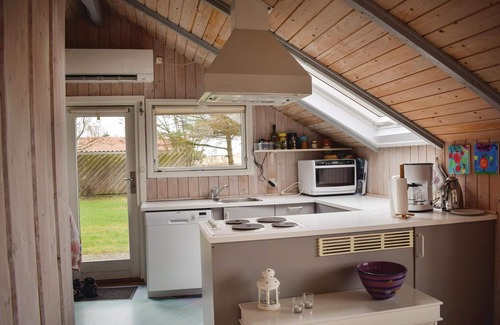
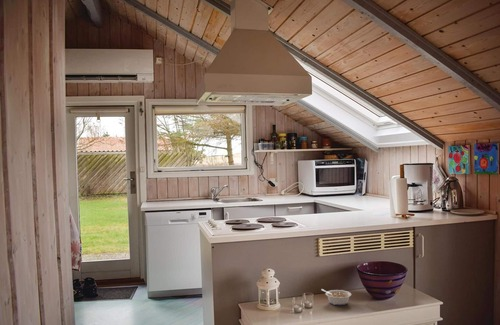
+ legume [320,288,352,306]
